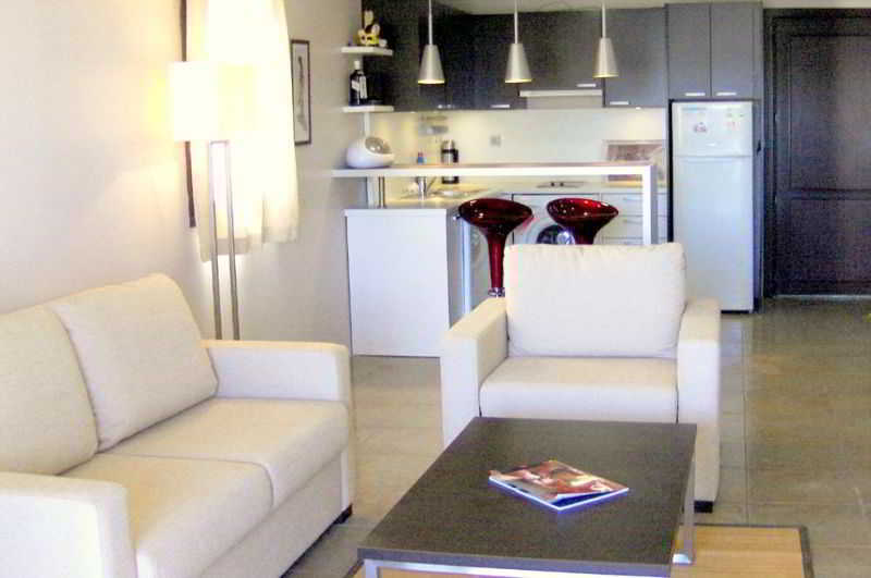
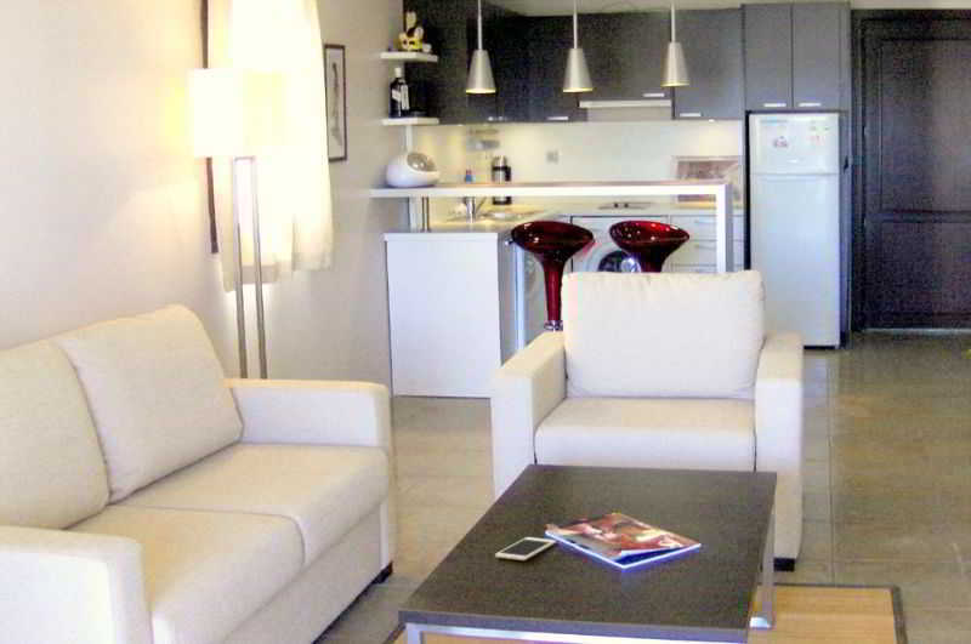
+ cell phone [494,536,557,562]
